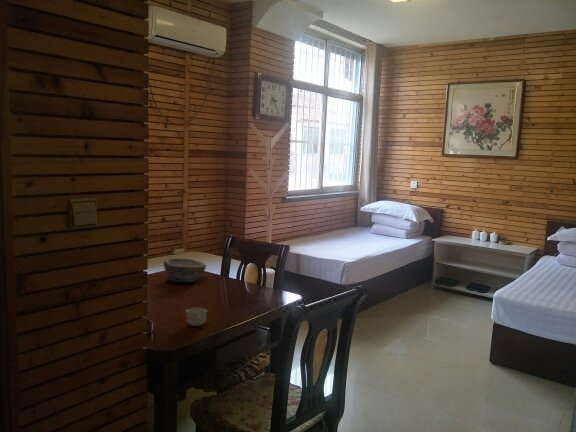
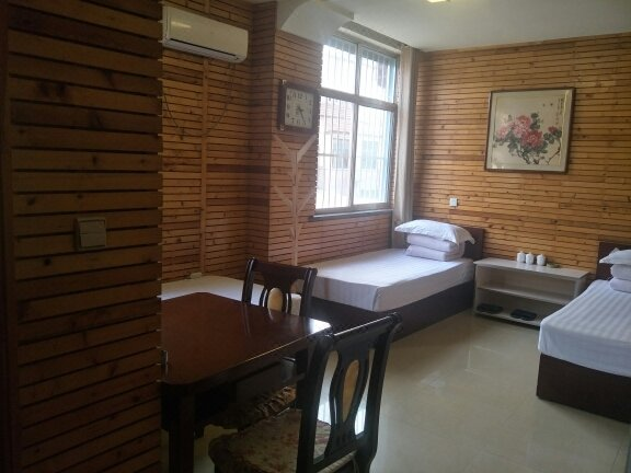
- cup [185,307,208,327]
- bowl [163,257,207,283]
